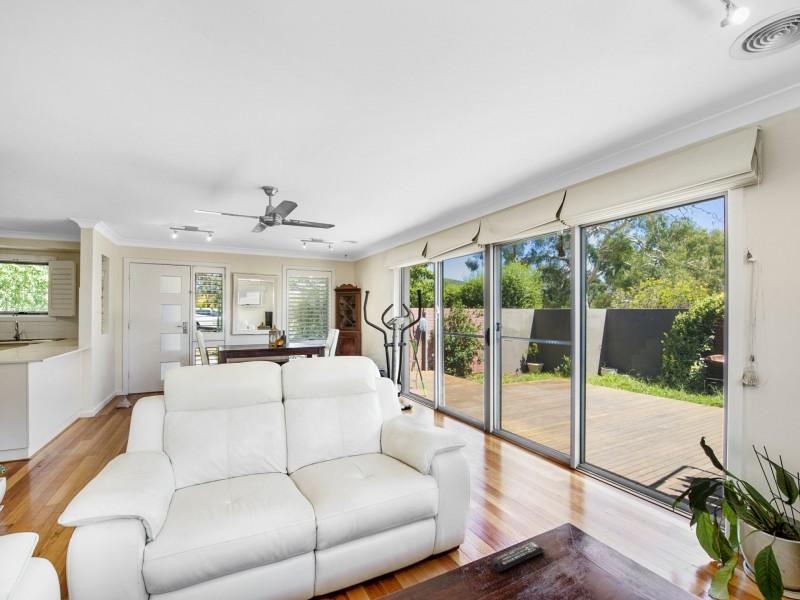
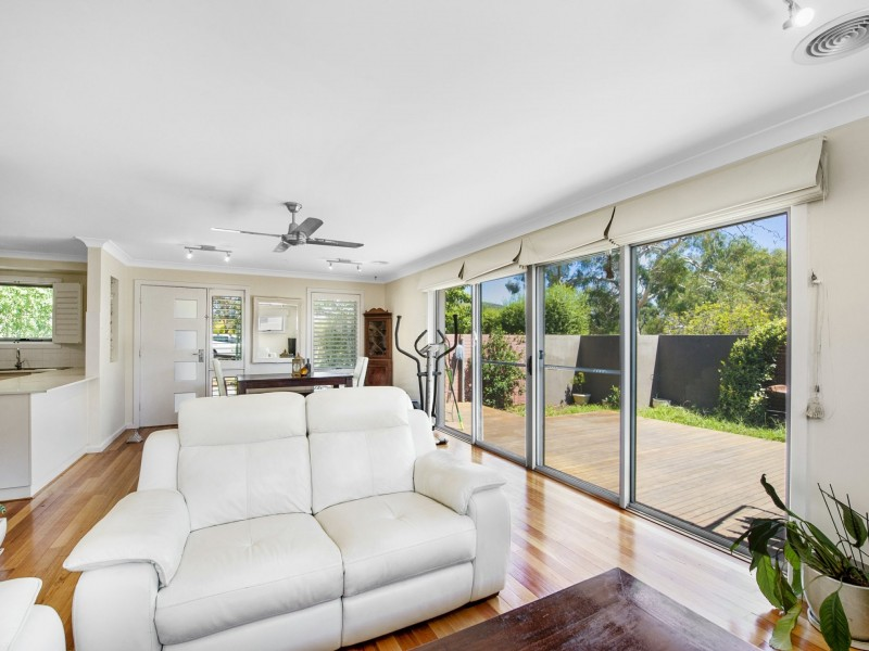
- remote control [490,541,545,573]
